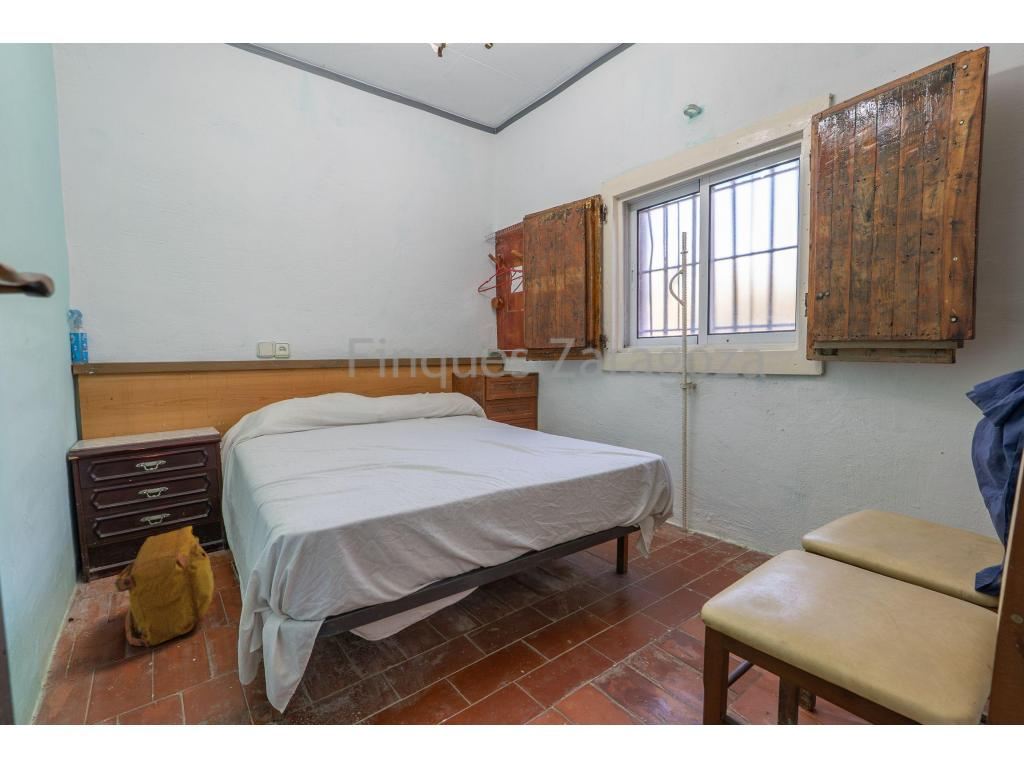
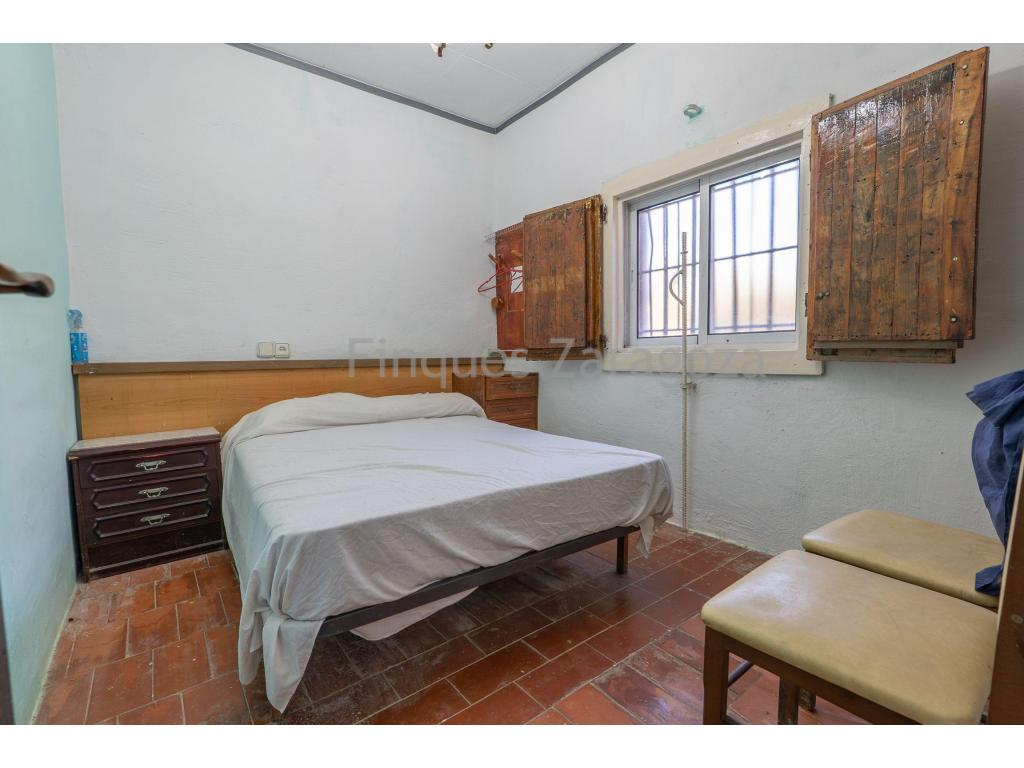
- backpack [112,525,215,648]
